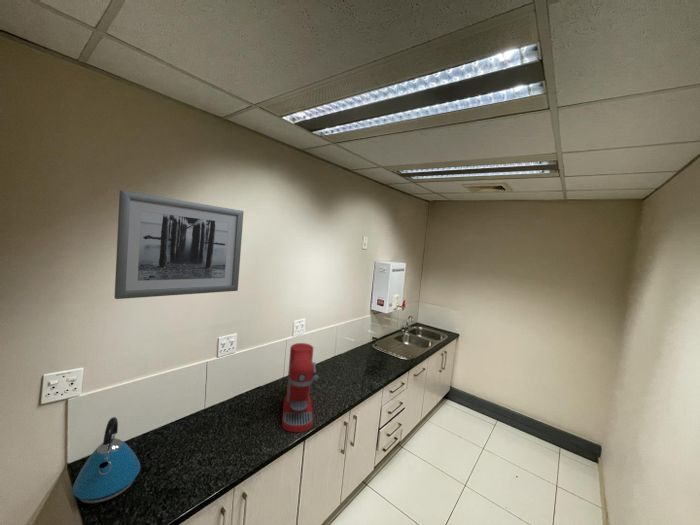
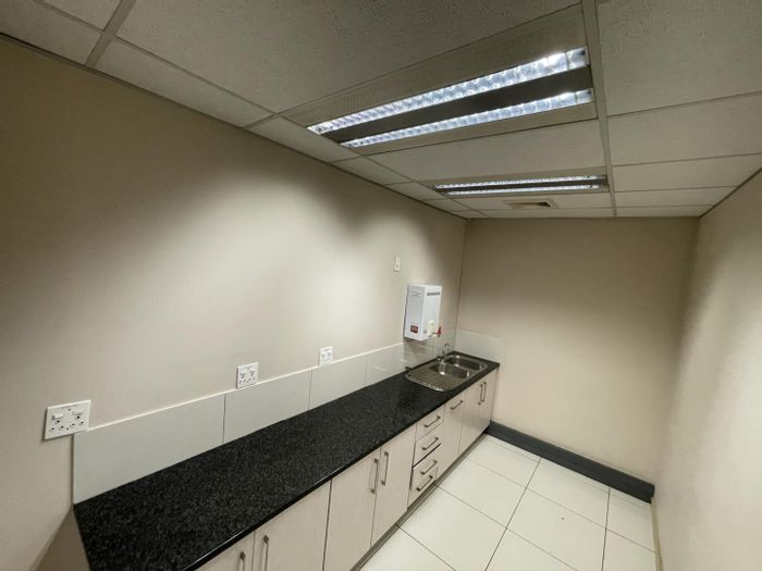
- wall art [114,189,245,300]
- coffee maker [281,342,320,433]
- kettle [71,416,141,504]
